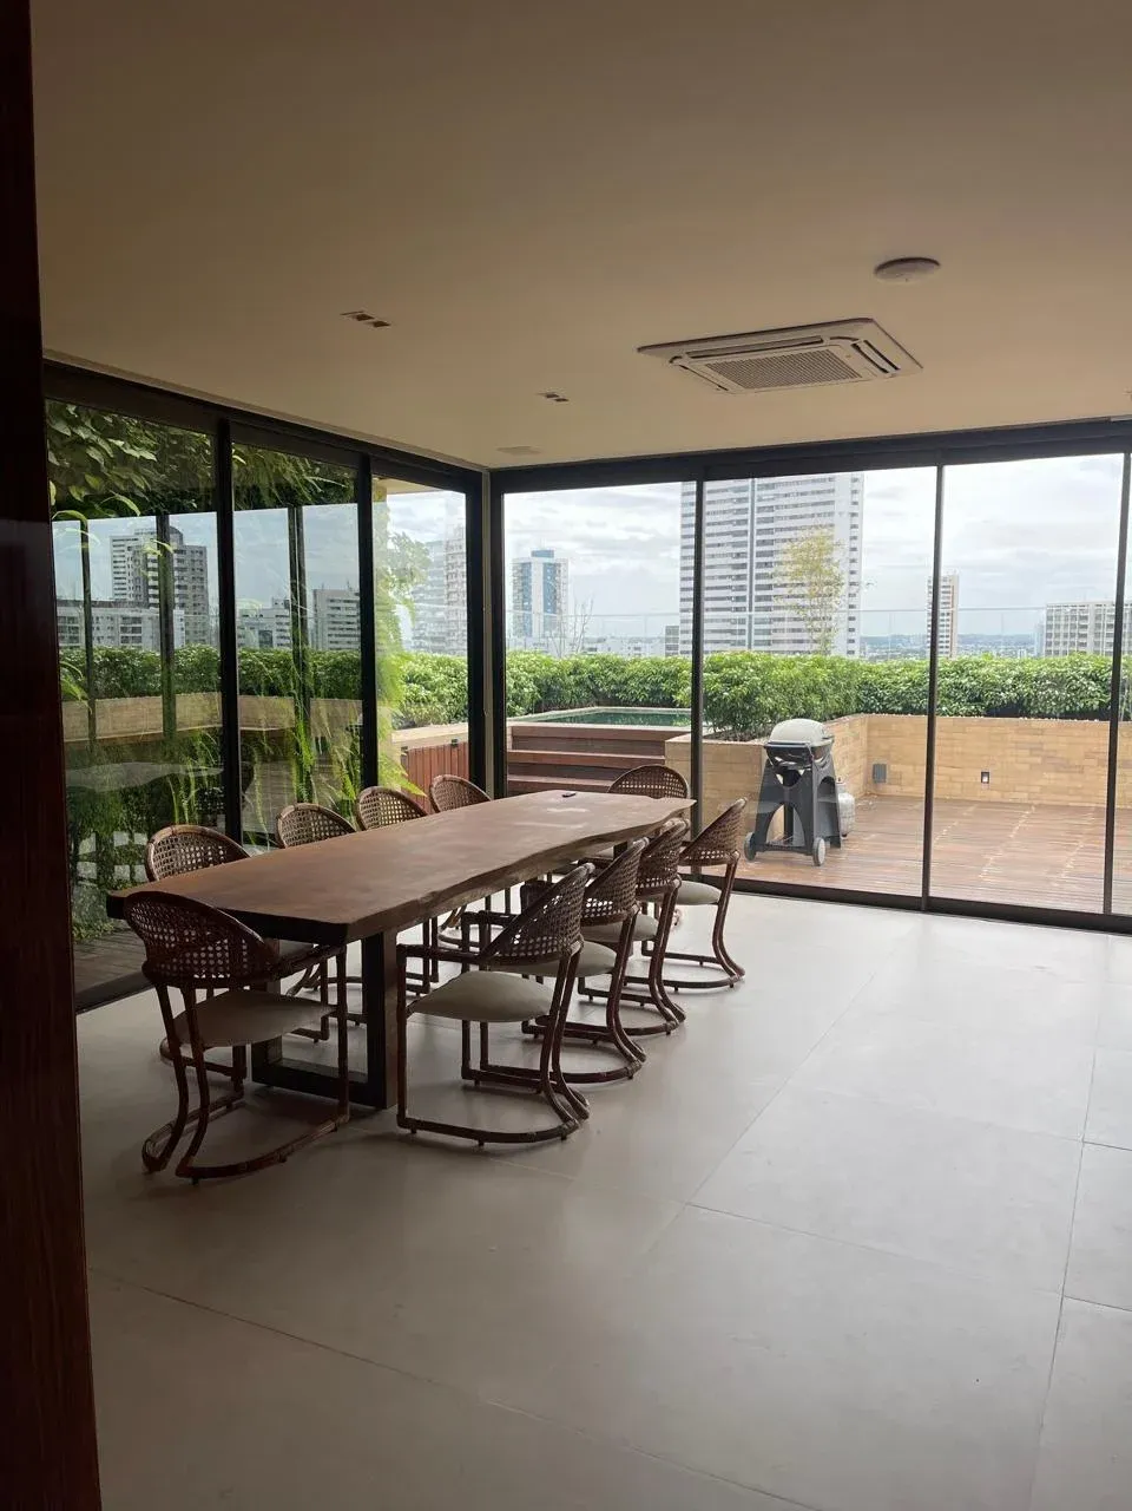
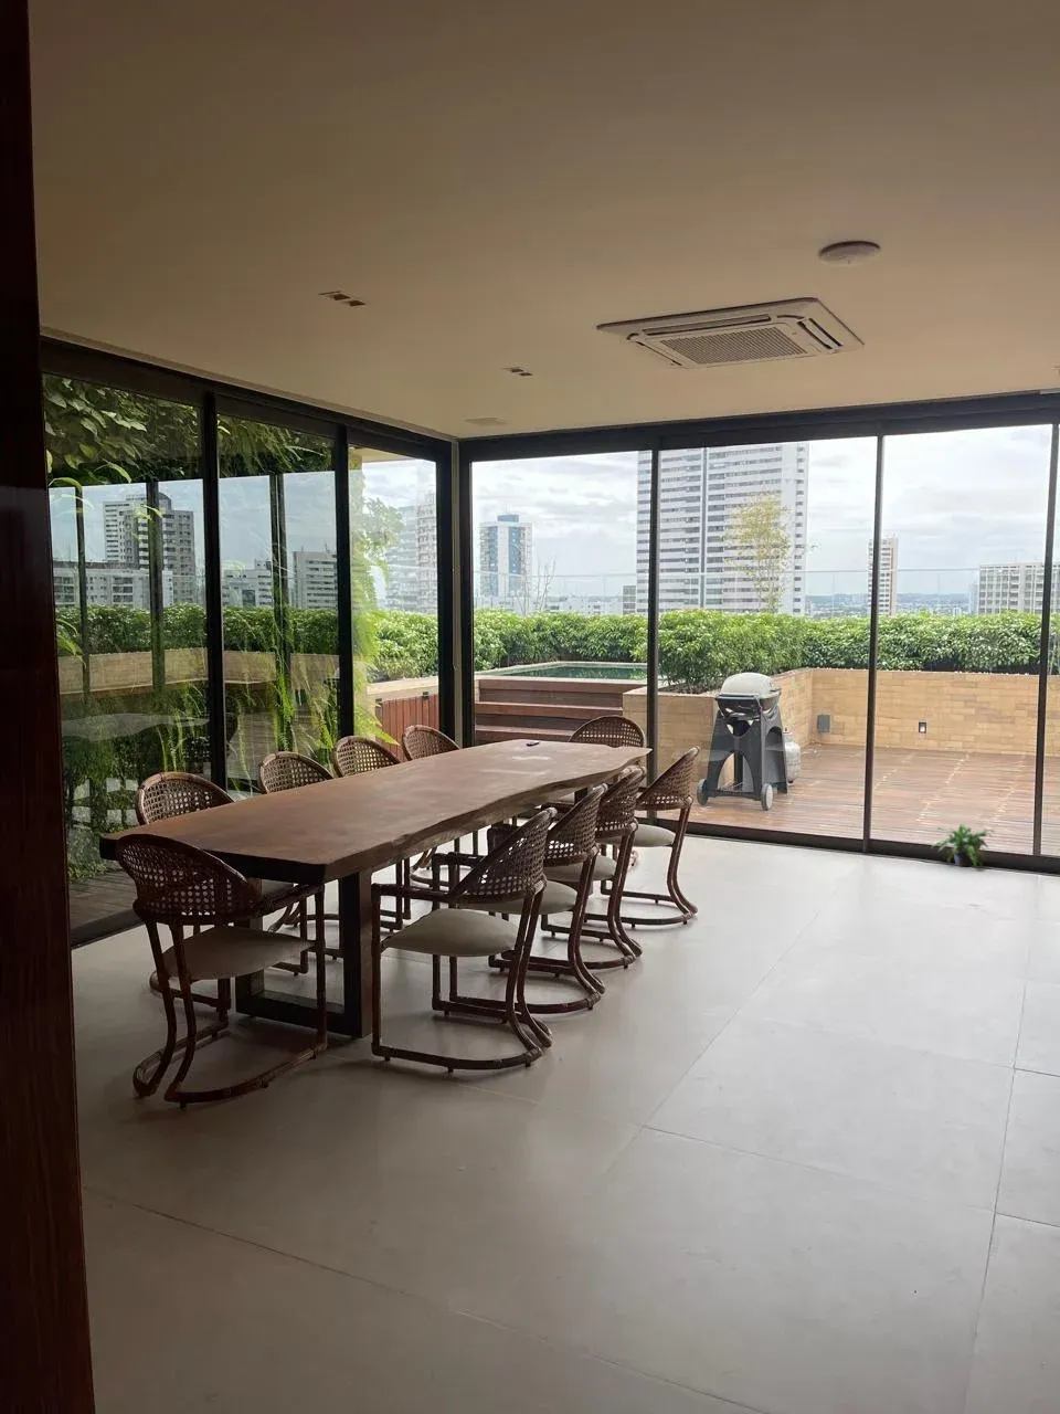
+ potted plant [931,823,994,870]
